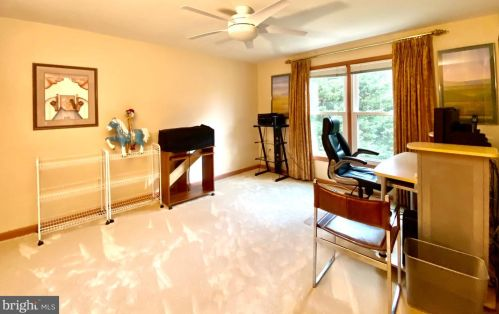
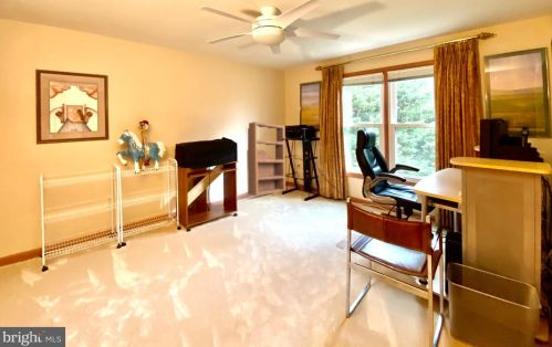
+ bookcase [246,120,287,197]
